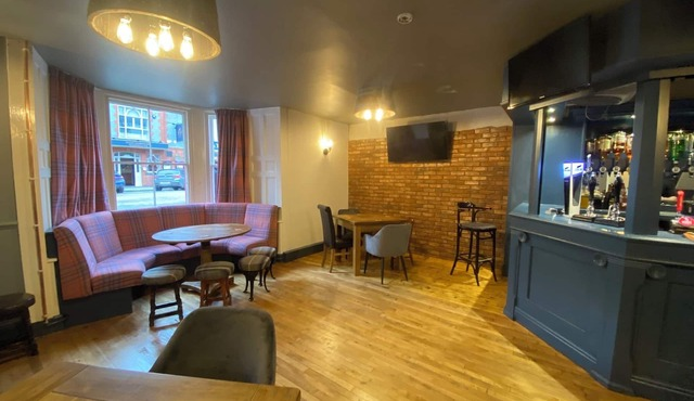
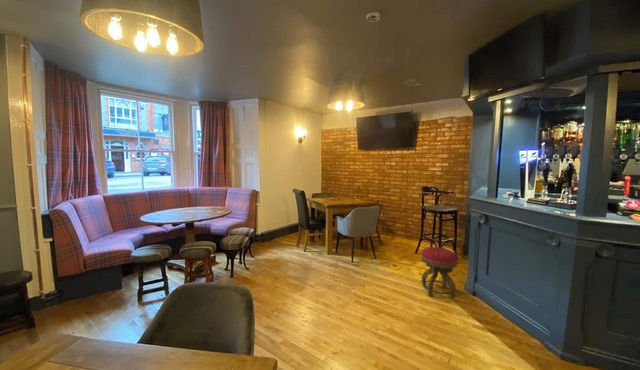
+ stool [420,246,459,299]
